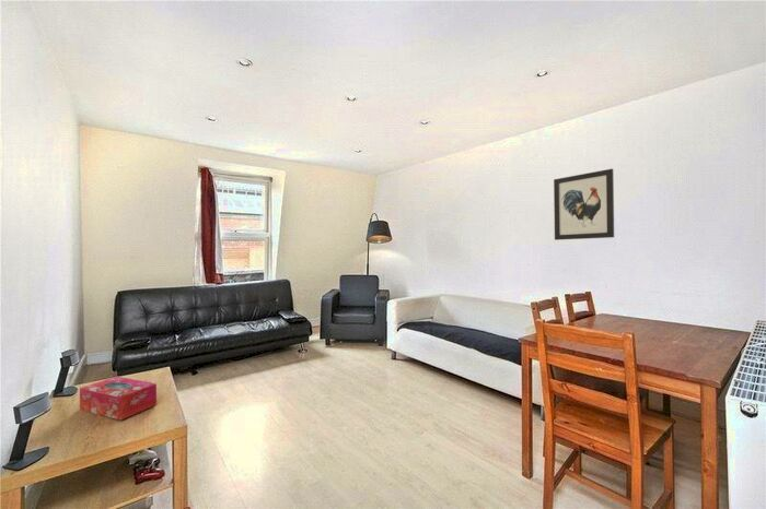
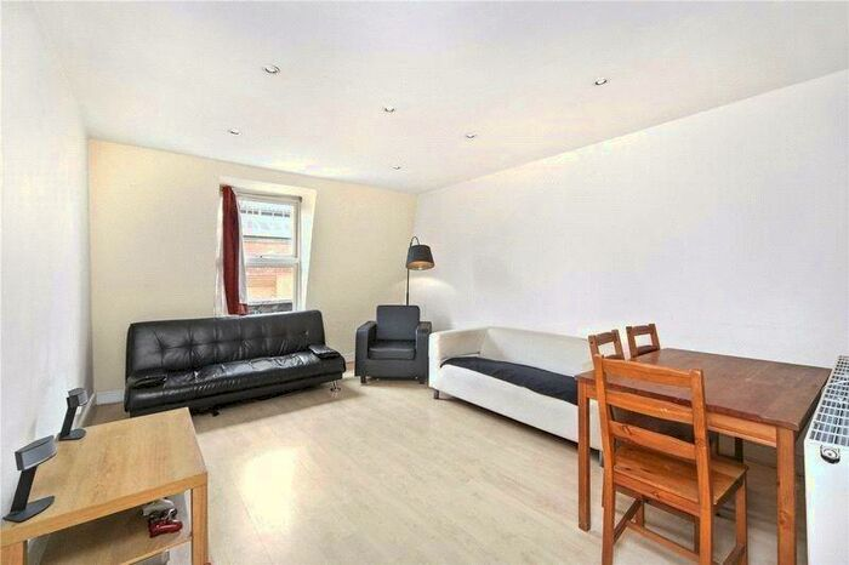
- tissue box [79,376,158,422]
- wall art [553,168,615,241]
